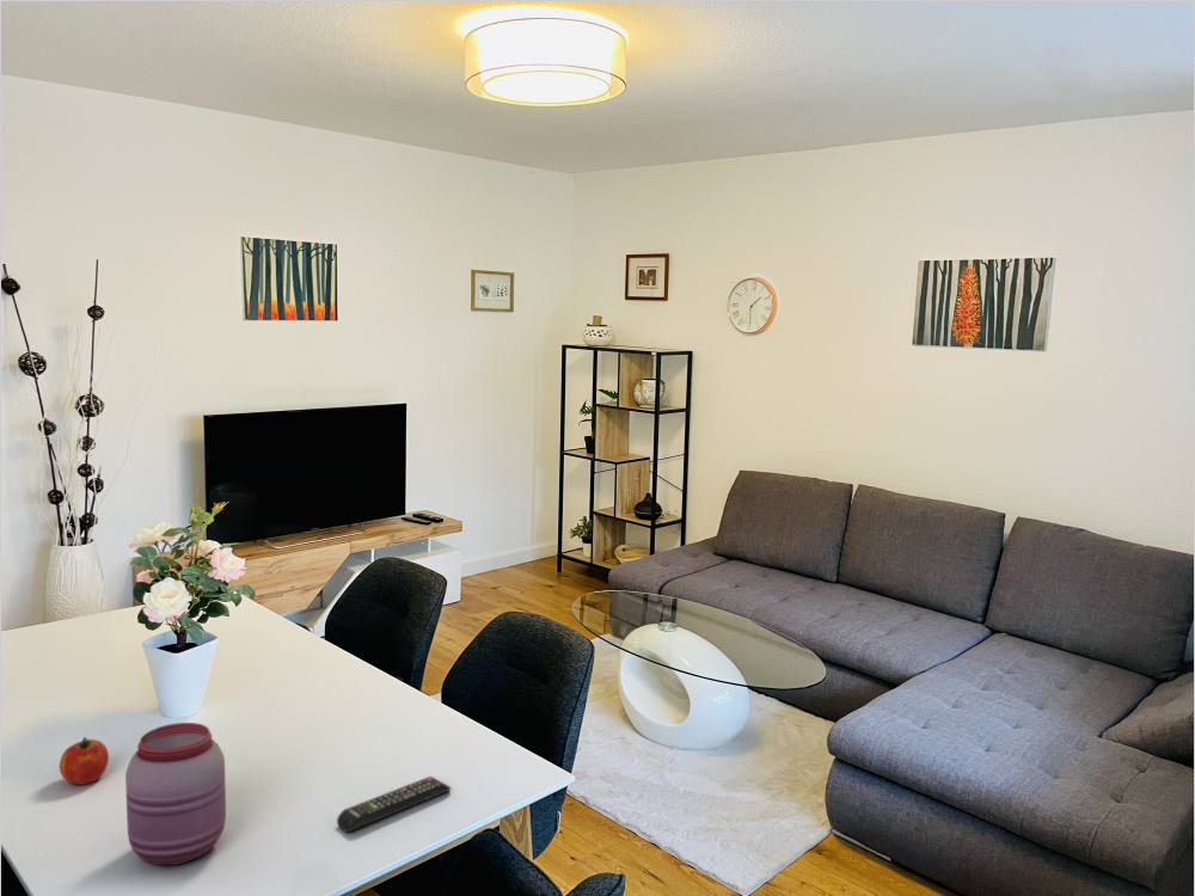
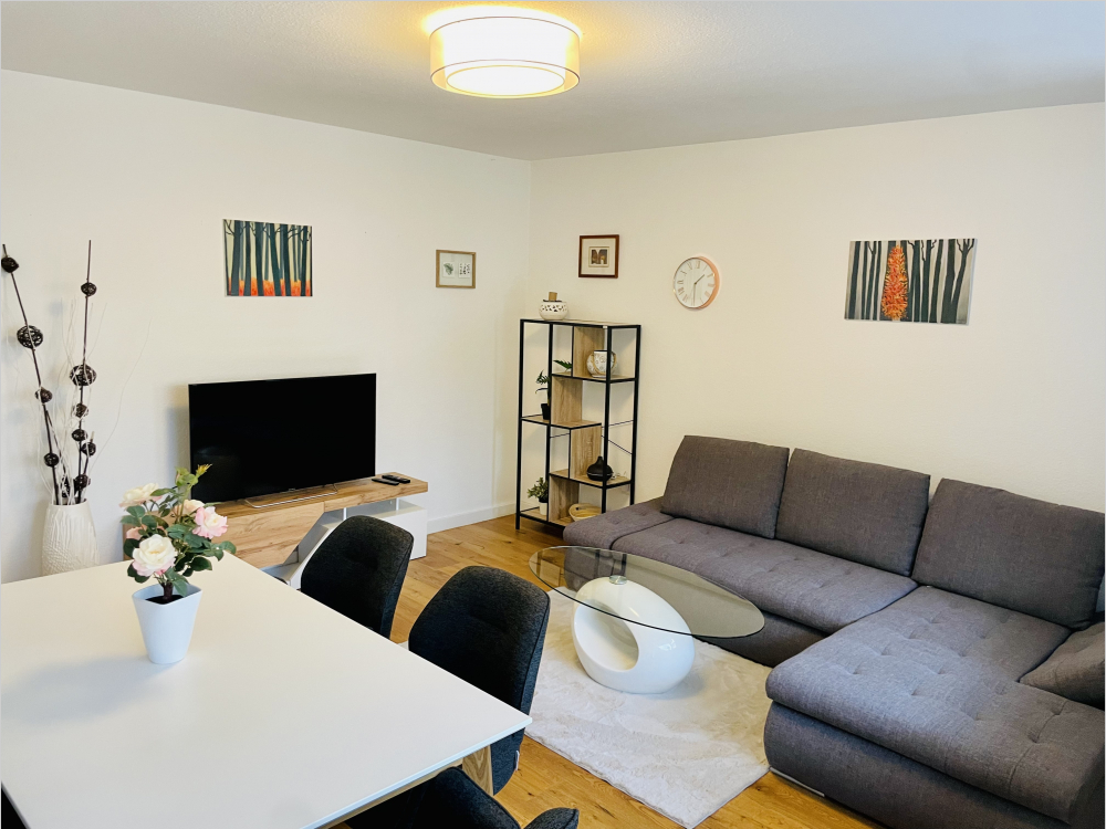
- remote control [336,775,452,834]
- jar [124,722,227,866]
- fruit [59,736,110,786]
